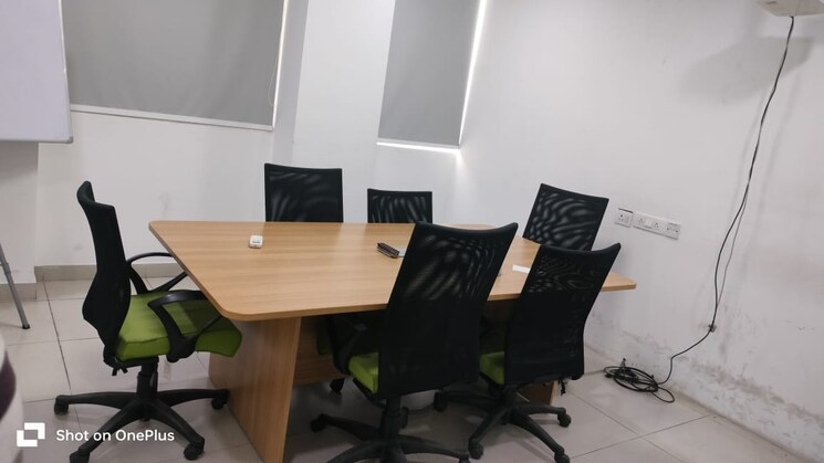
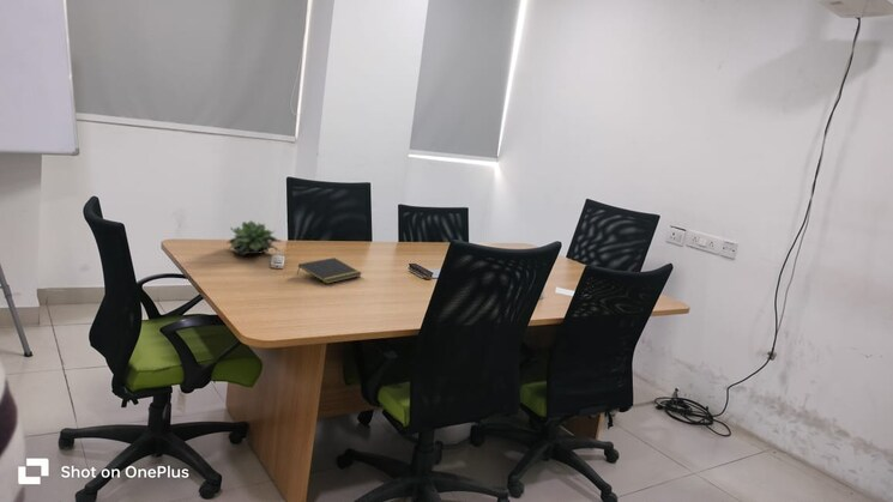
+ succulent plant [227,219,283,258]
+ notepad [296,256,362,285]
